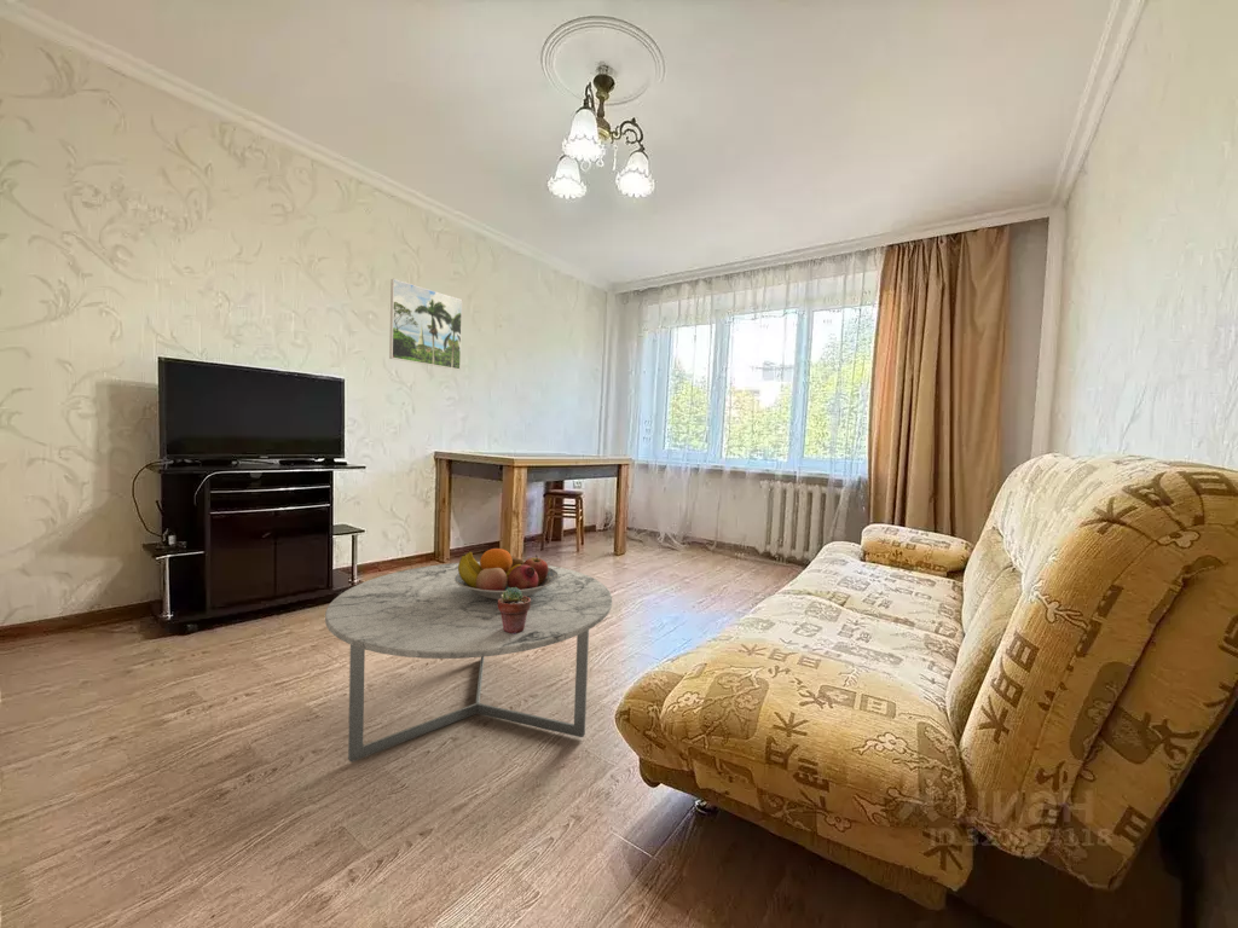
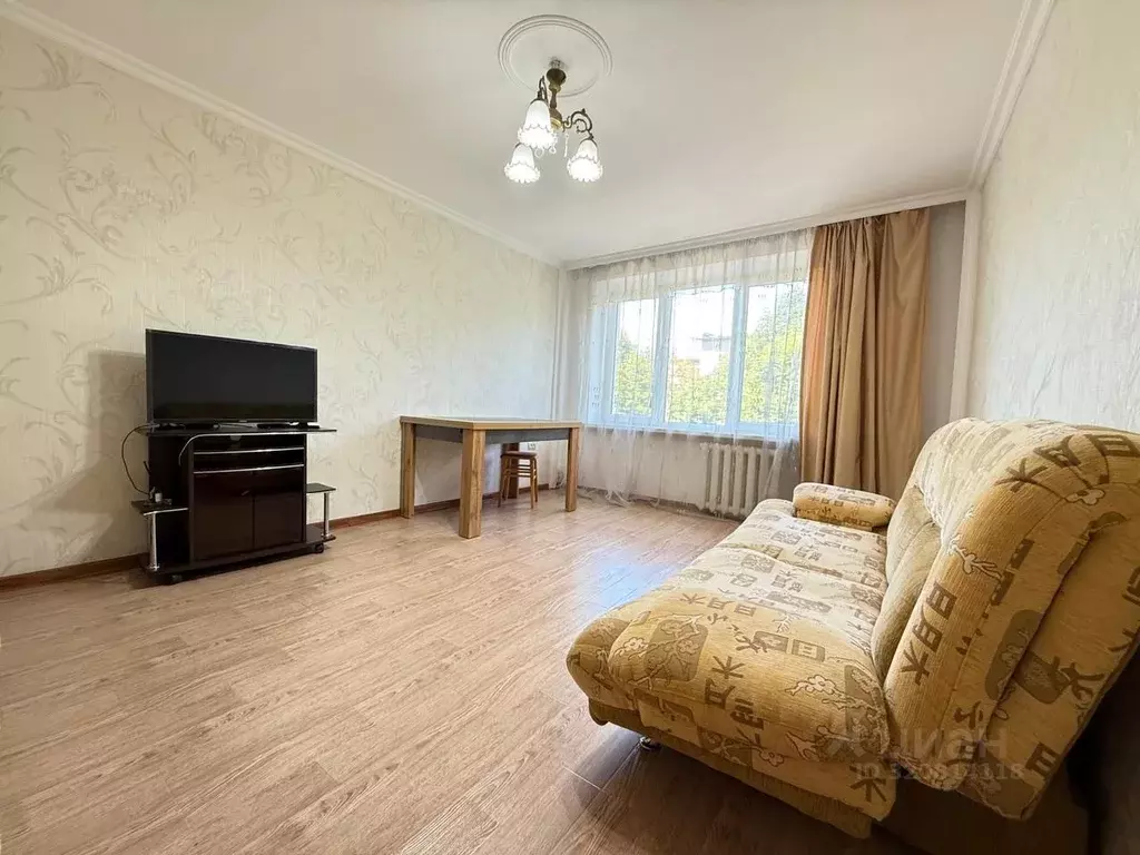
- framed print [388,278,463,371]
- fruit bowl [455,547,559,601]
- potted succulent [498,587,531,634]
- coffee table [324,561,613,762]
